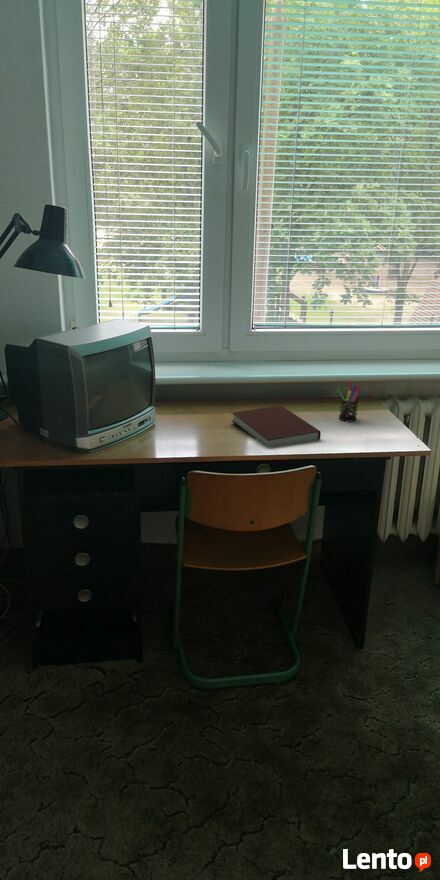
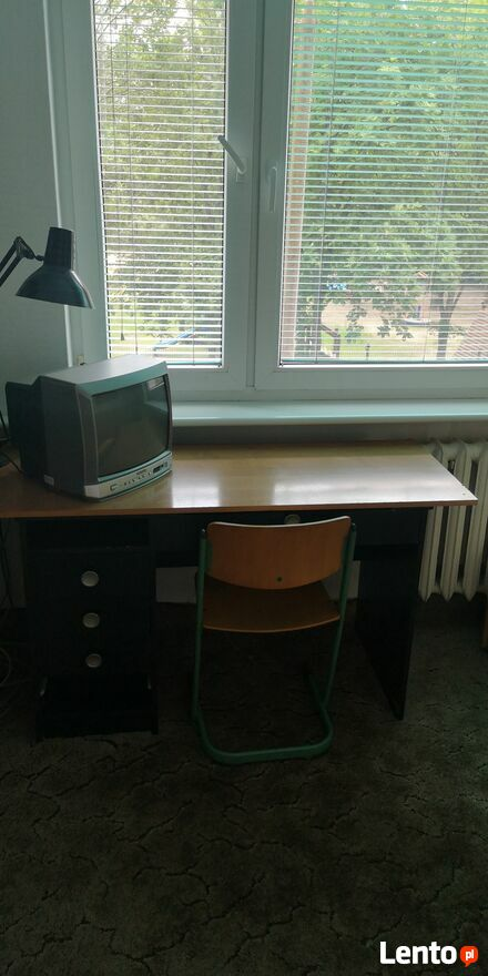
- pen holder [336,380,362,423]
- notebook [231,404,322,448]
